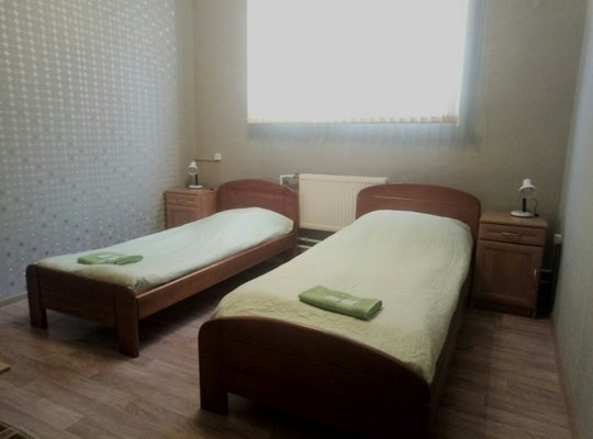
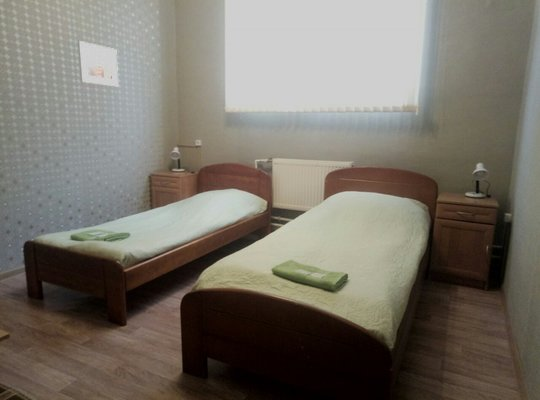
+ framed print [77,40,119,87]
